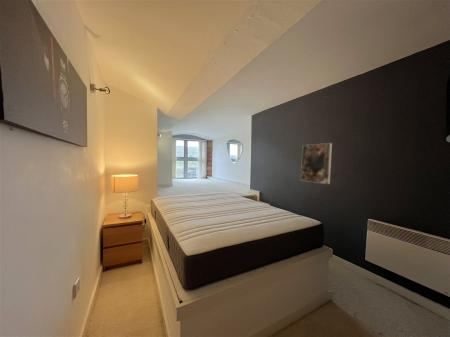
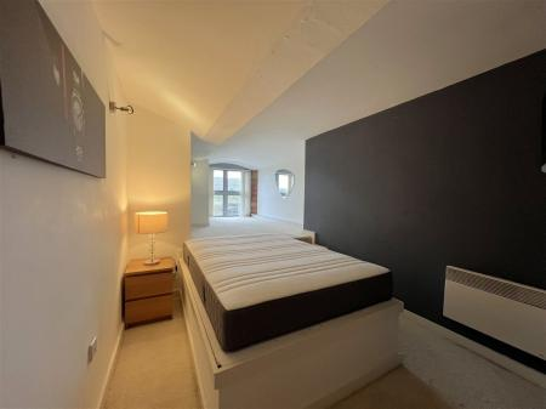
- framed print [300,142,333,185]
